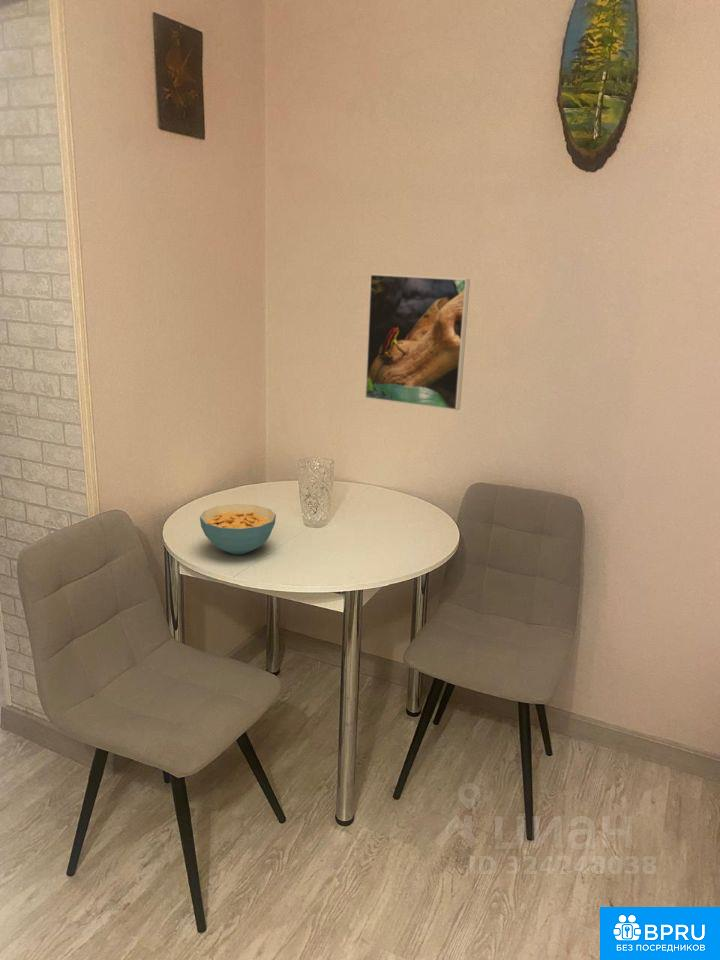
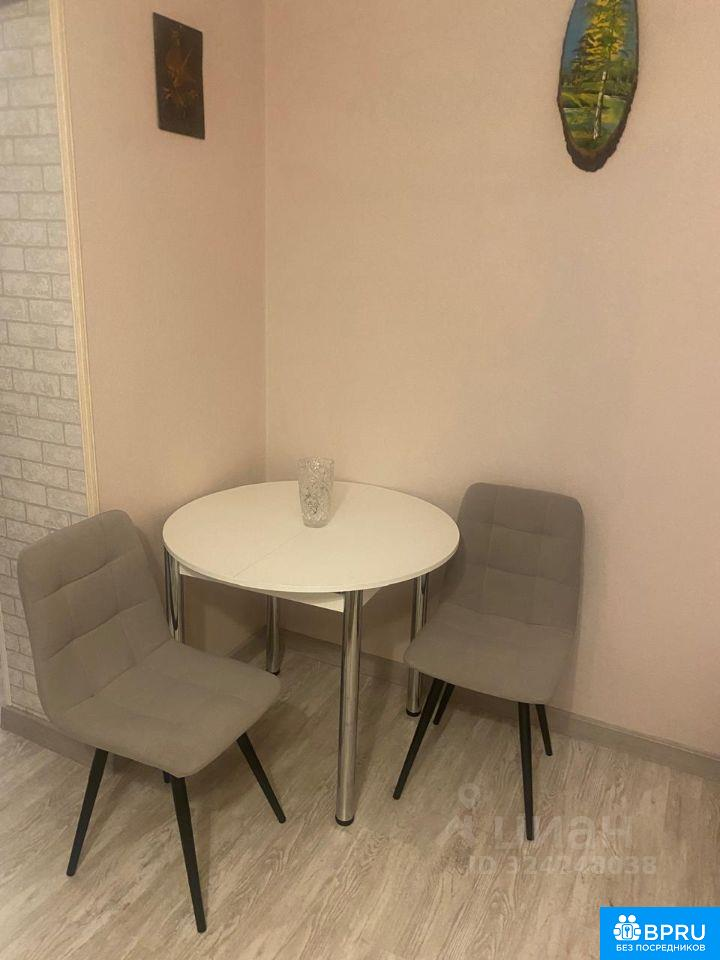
- cereal bowl [199,503,277,556]
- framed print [364,273,471,412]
